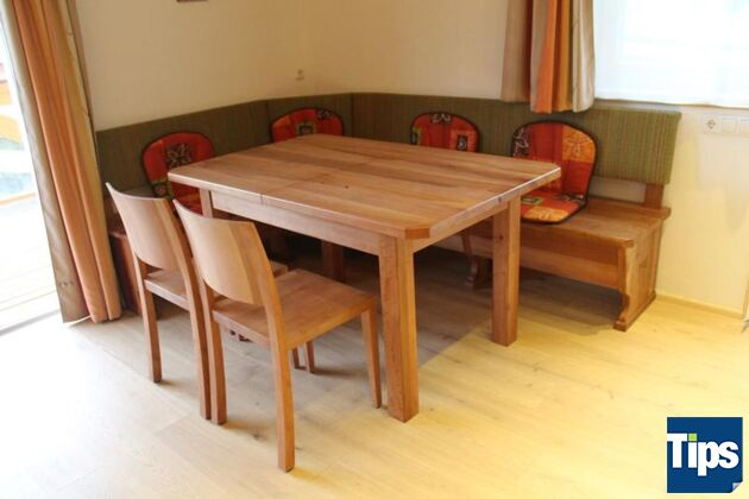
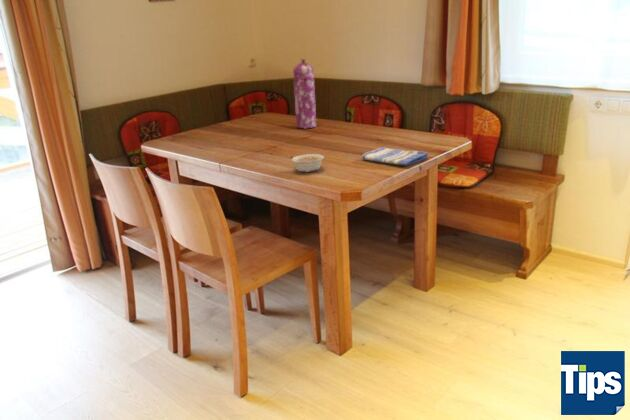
+ legume [284,153,325,173]
+ dish towel [361,146,429,166]
+ gas cylinder [292,58,317,129]
